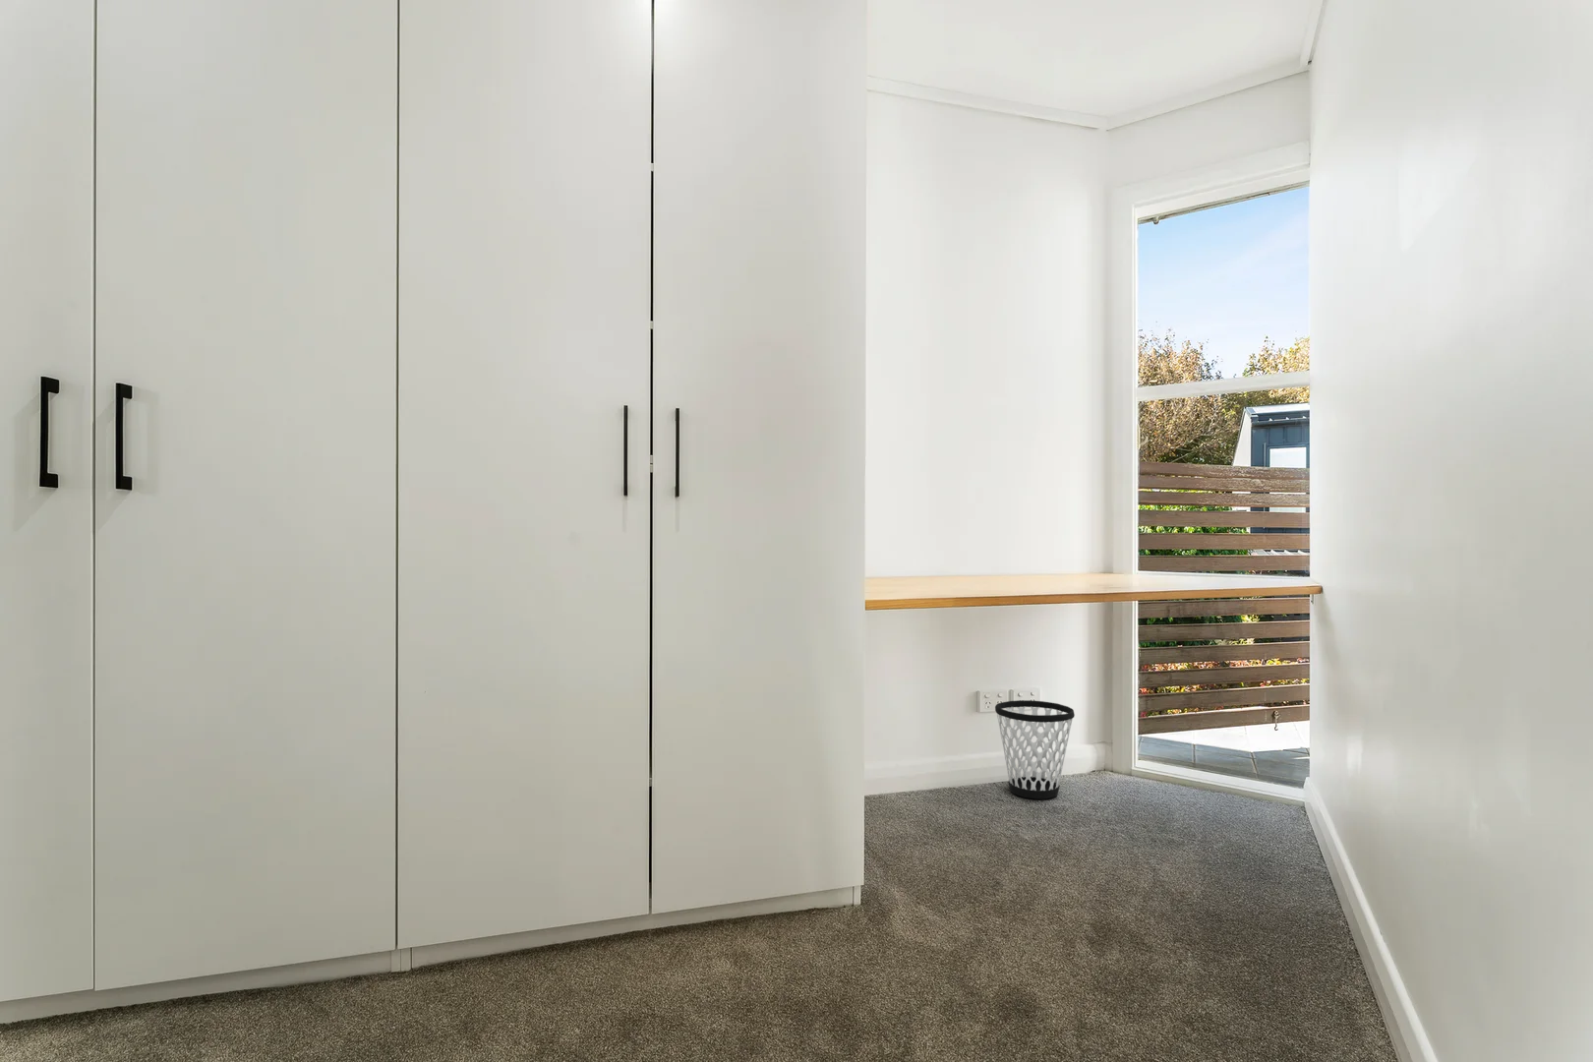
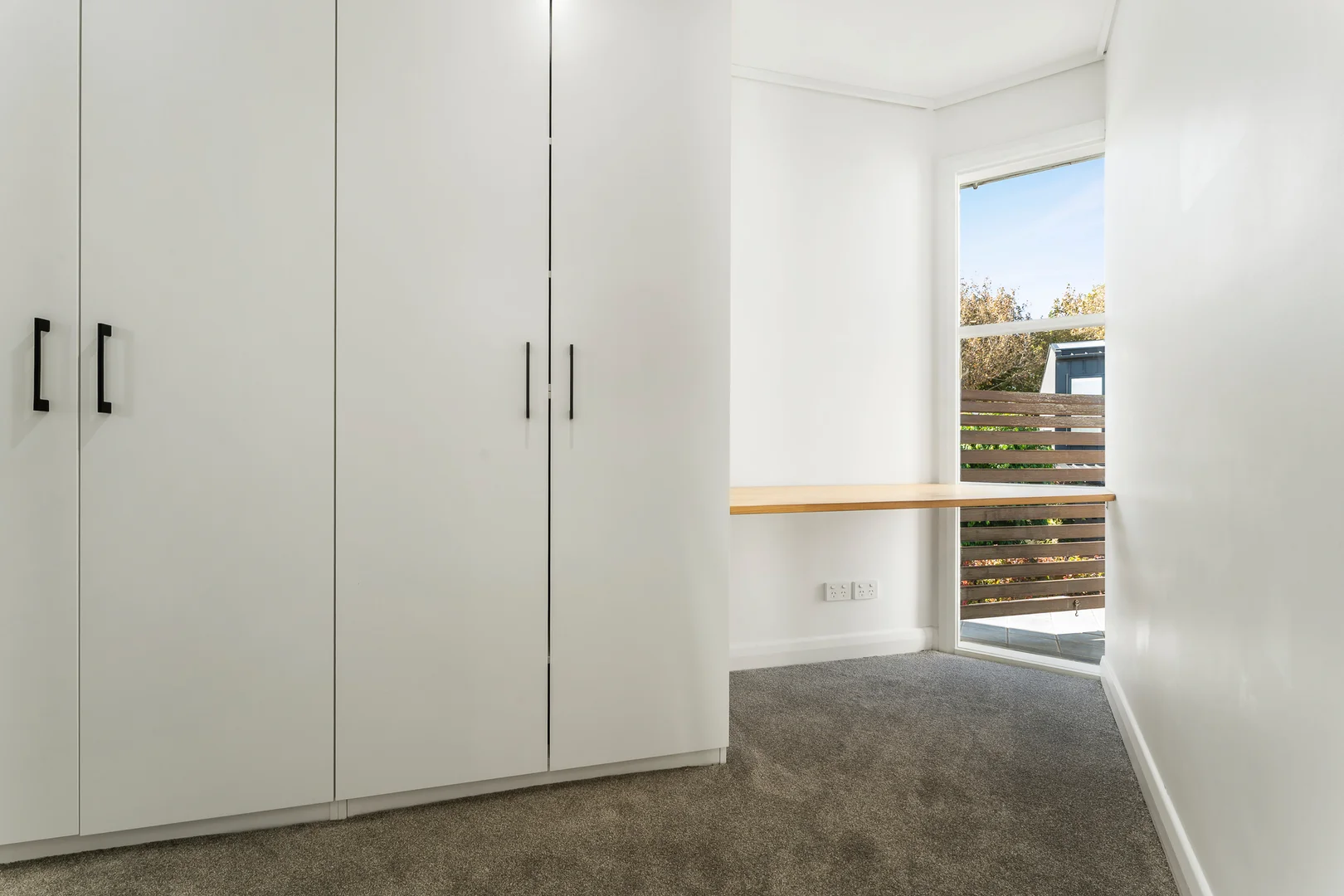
- wastebasket [994,699,1076,800]
